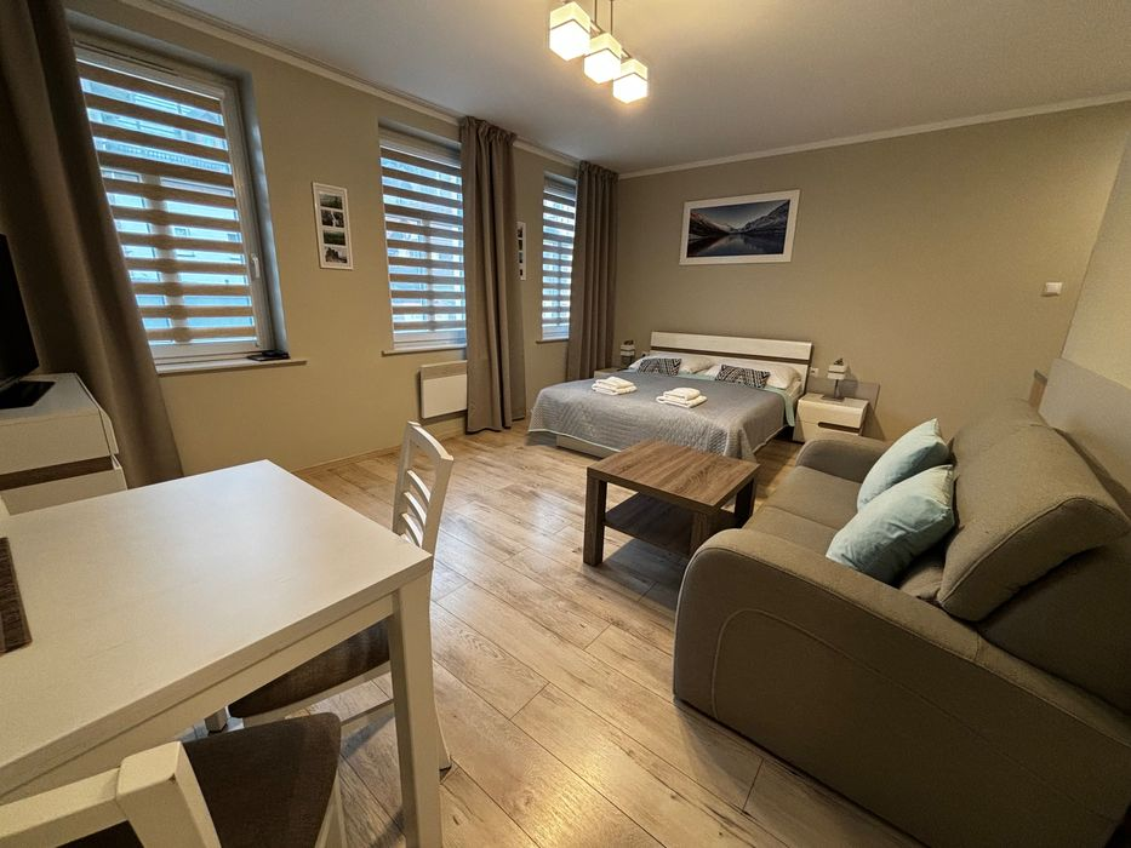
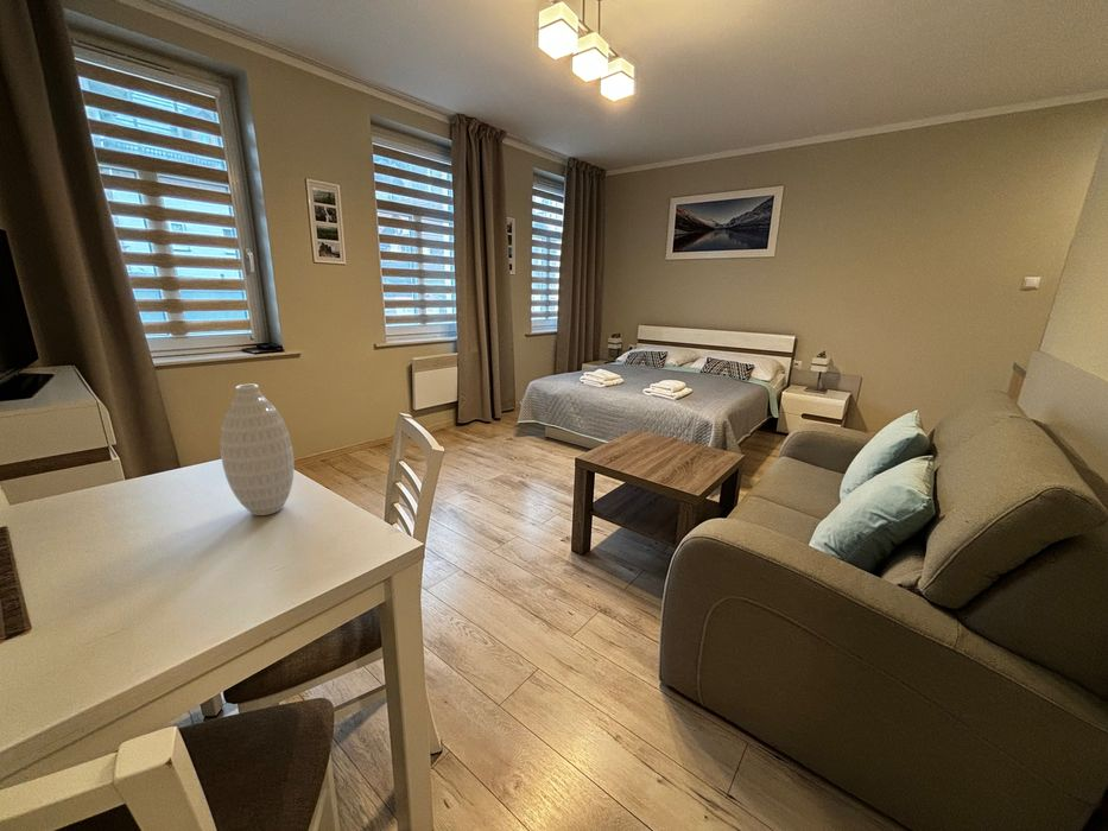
+ vase [219,383,296,516]
